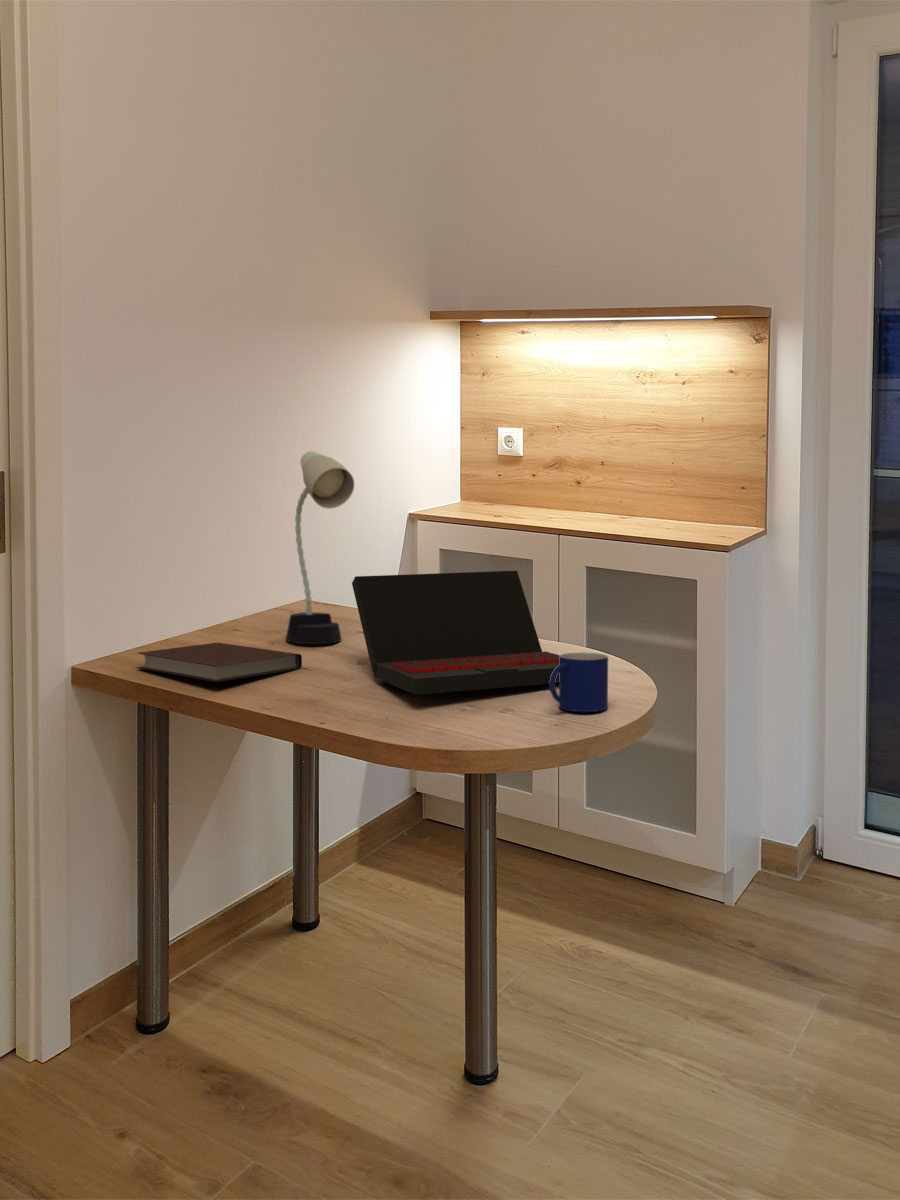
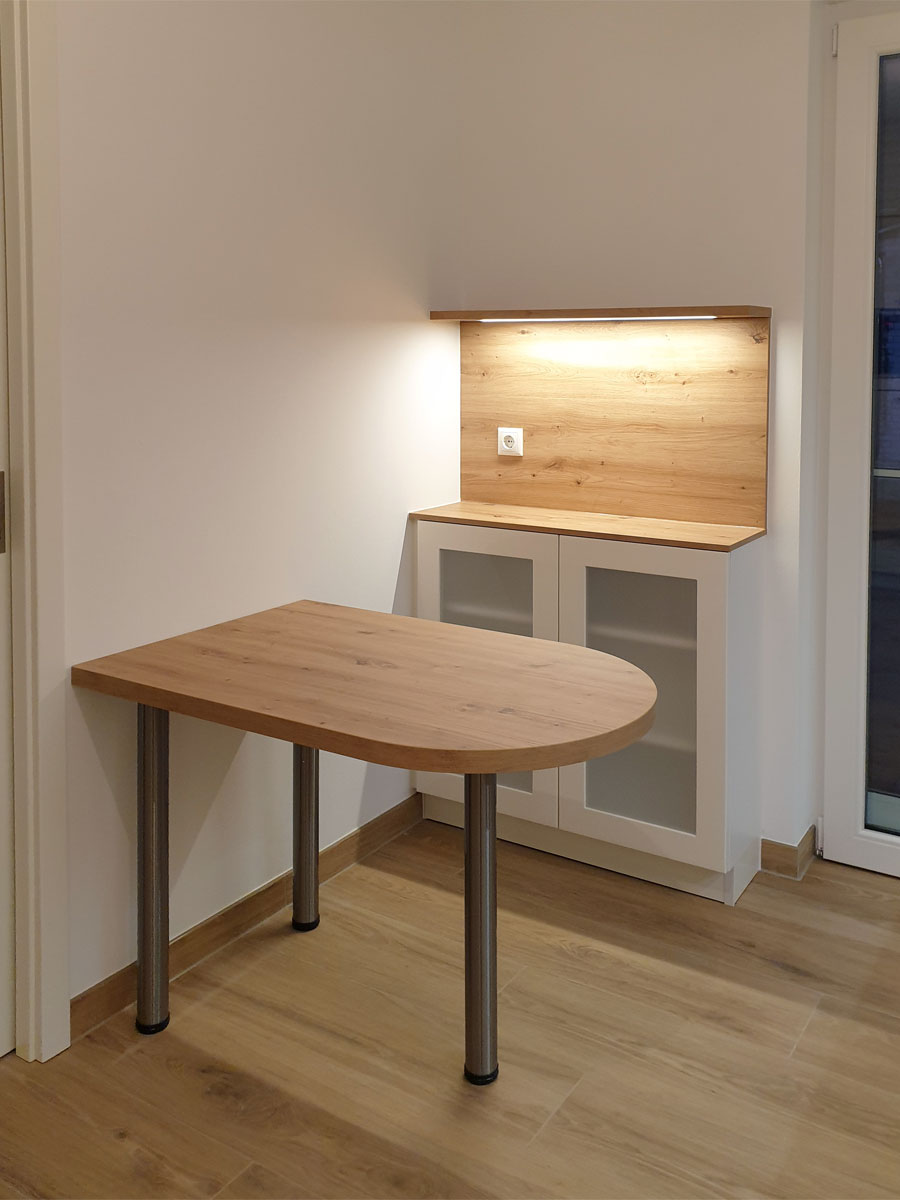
- desk lamp [285,450,355,645]
- notebook [136,642,303,683]
- mug [548,651,609,713]
- laptop [351,570,560,696]
